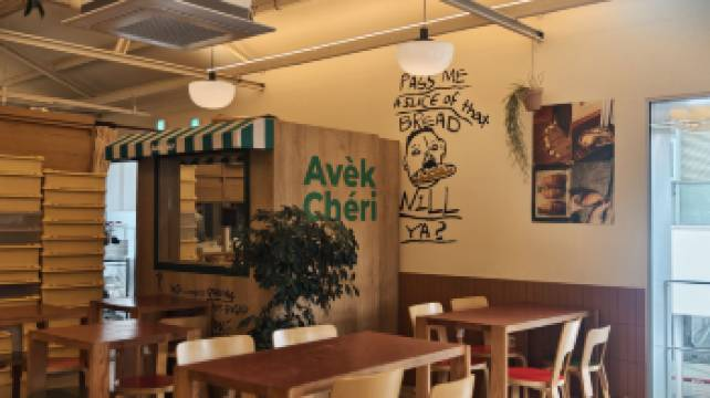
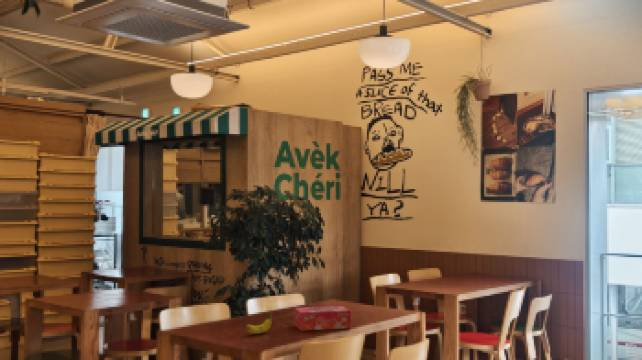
+ fruit [244,310,273,335]
+ tissue box [294,305,352,331]
